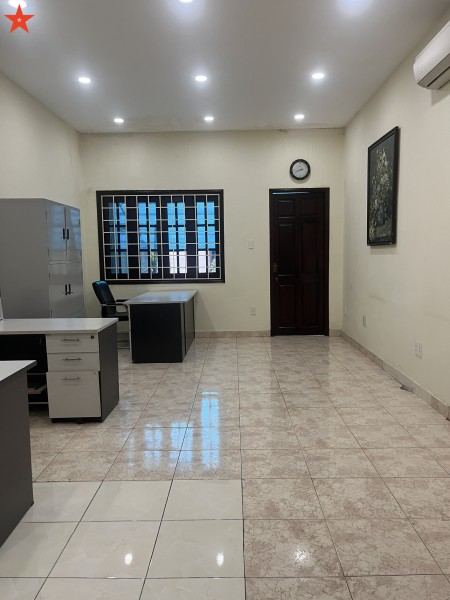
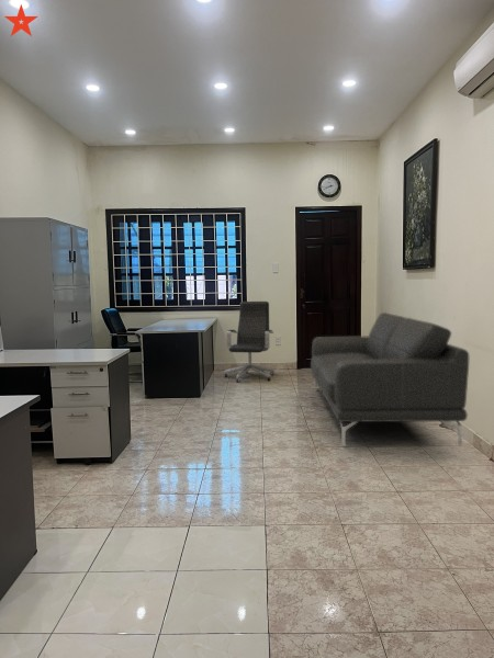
+ office chair [223,300,276,383]
+ sofa [310,311,470,447]
